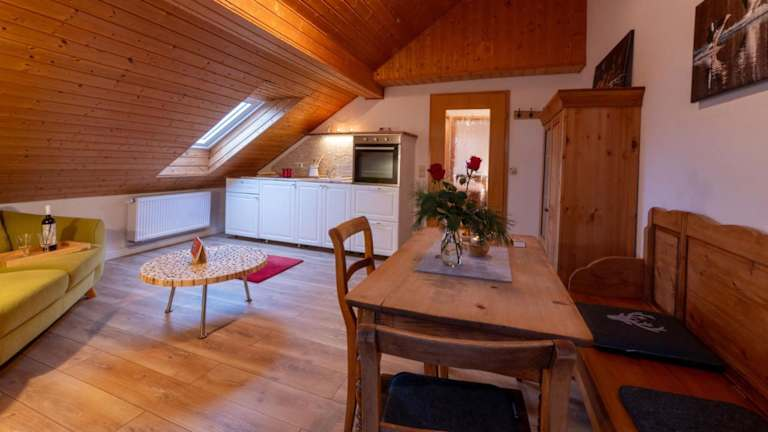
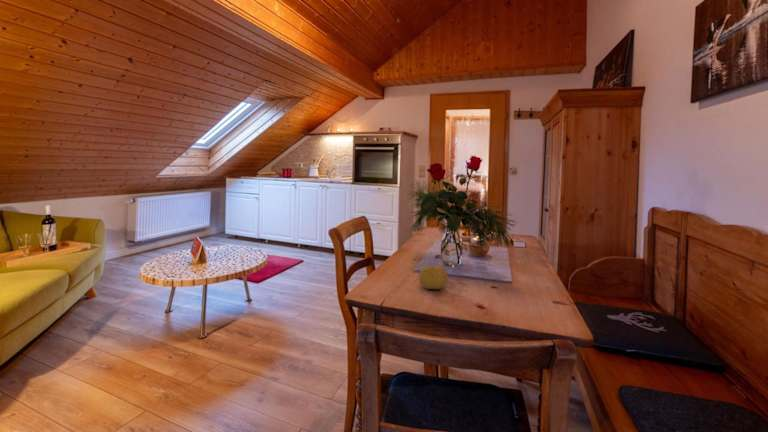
+ fruit [418,265,448,290]
